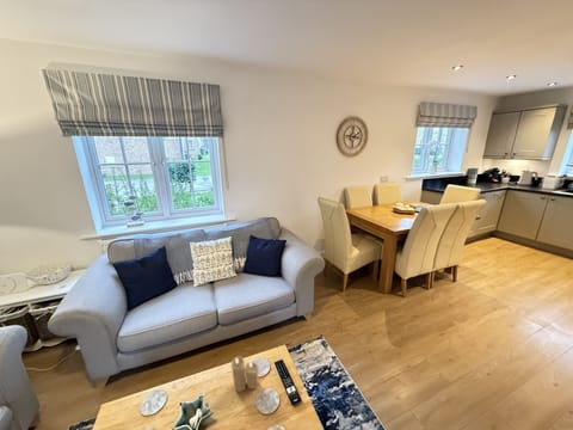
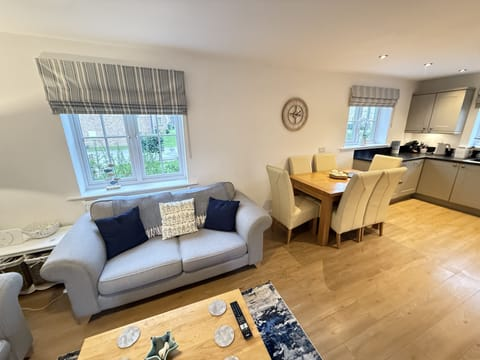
- candle [230,355,260,393]
